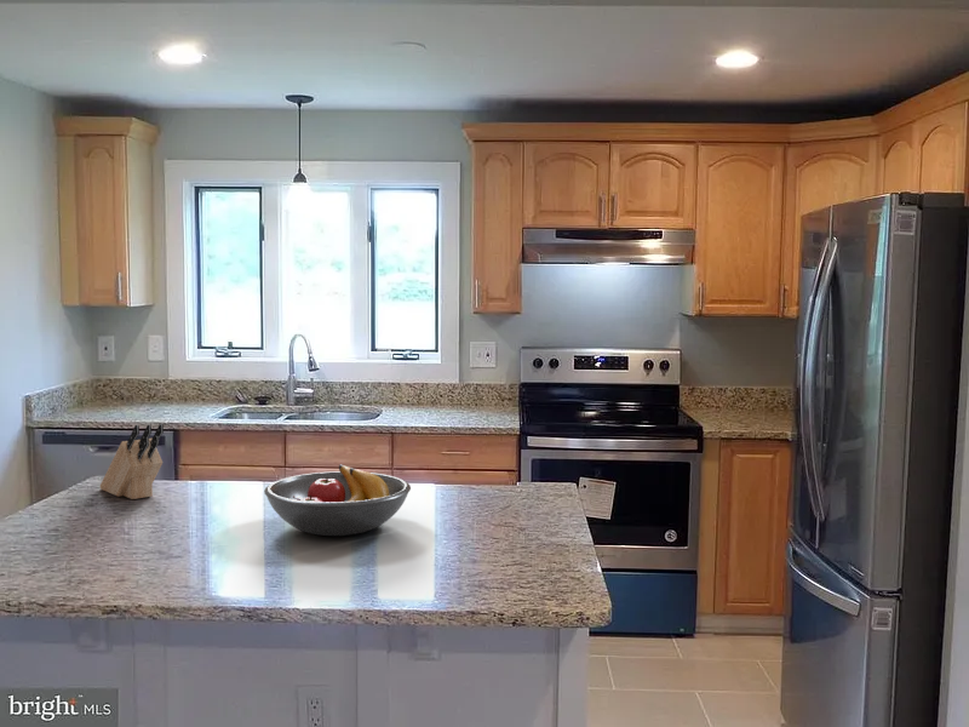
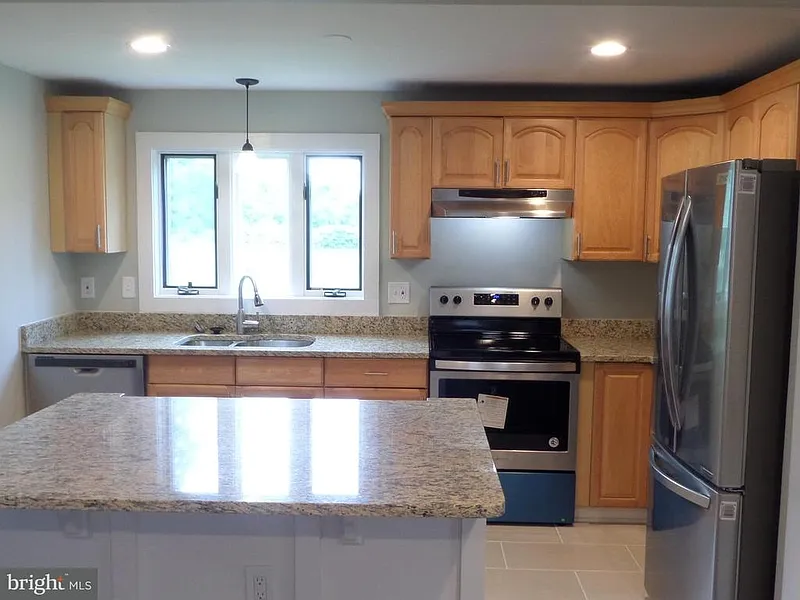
- knife block [98,423,165,500]
- fruit bowl [263,463,412,537]
